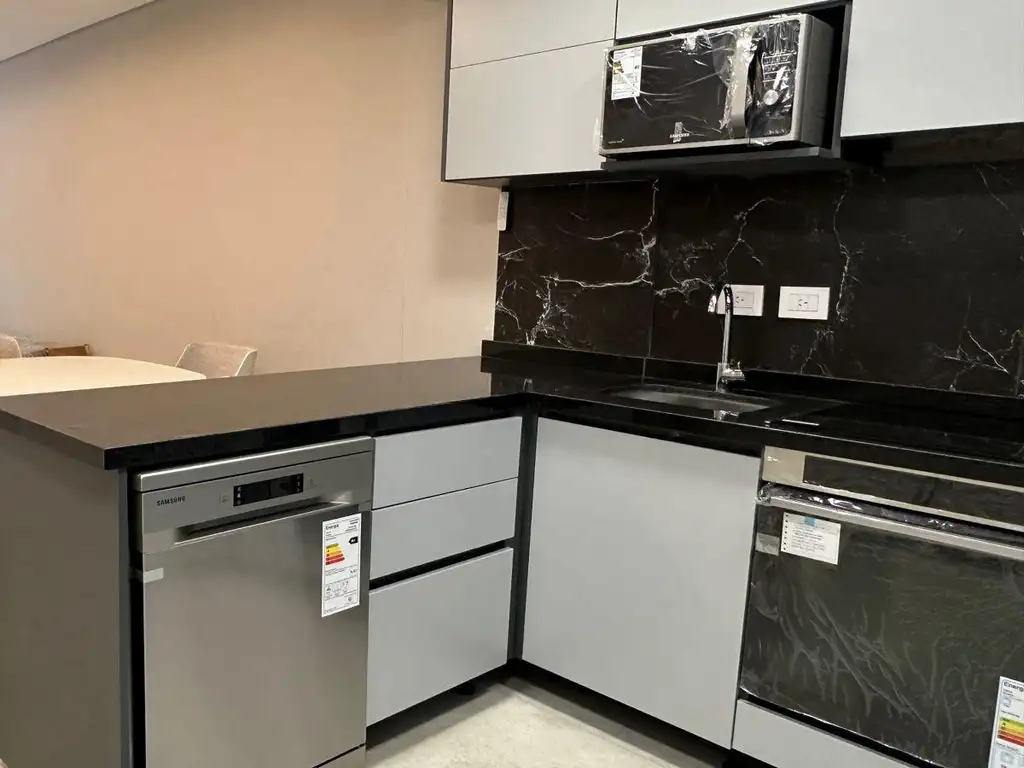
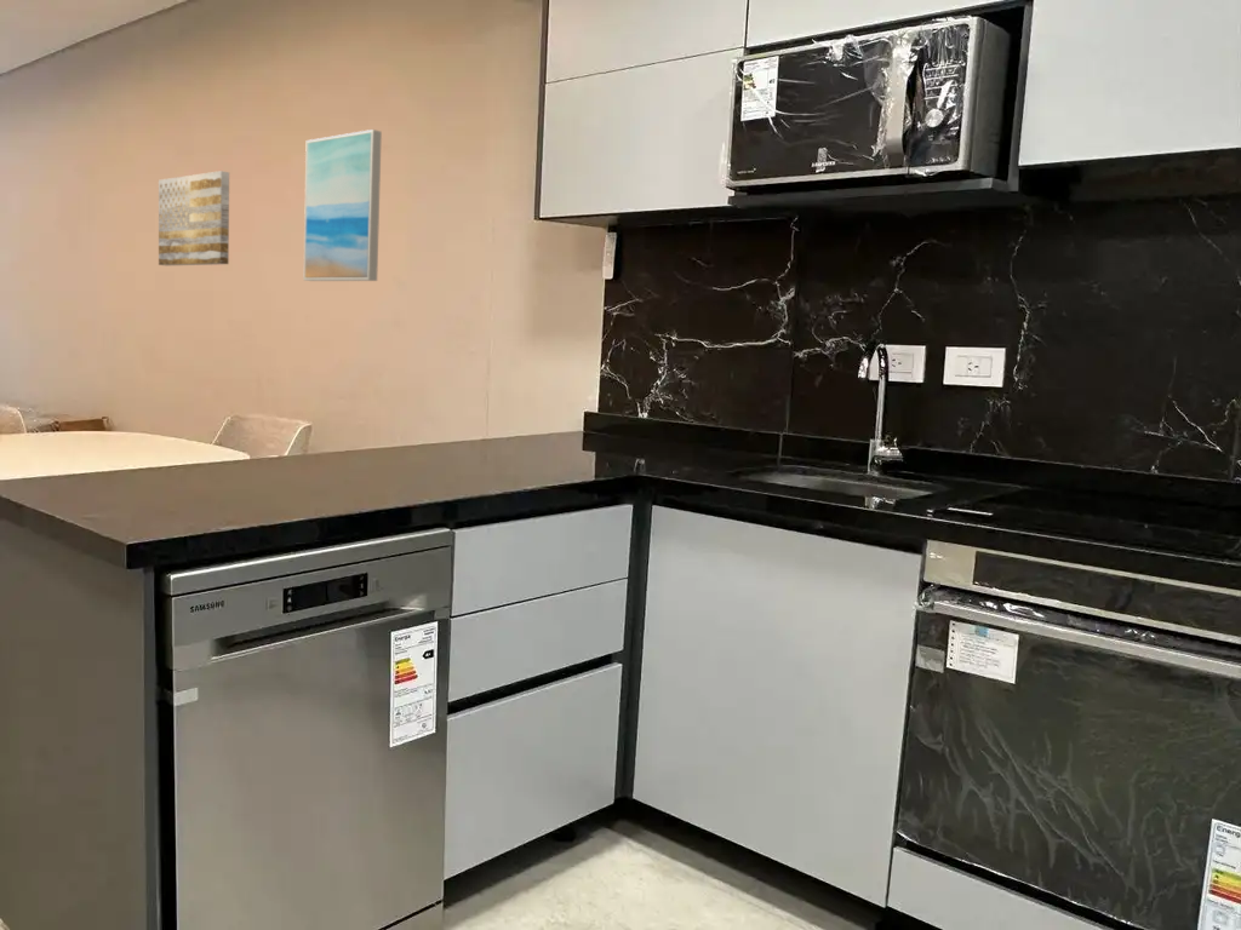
+ wall art [302,128,383,282]
+ wall art [158,170,230,266]
